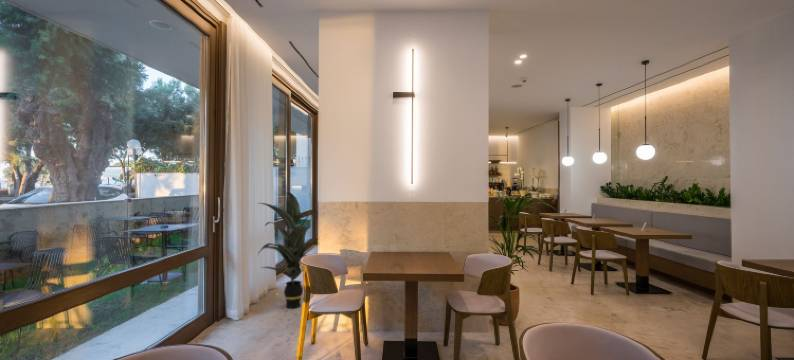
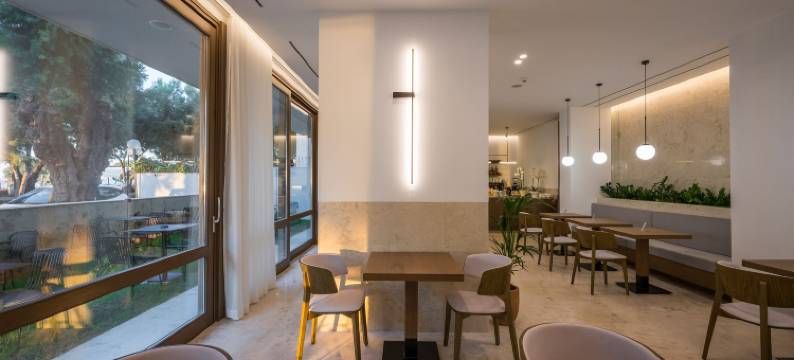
- indoor plant [257,191,319,309]
